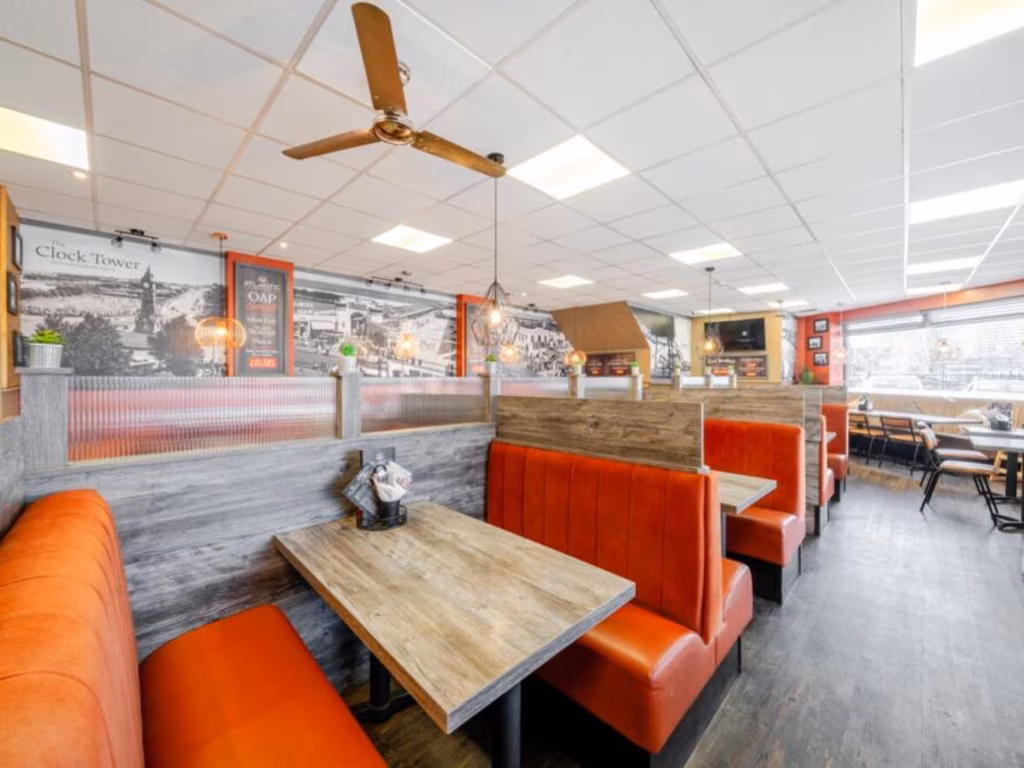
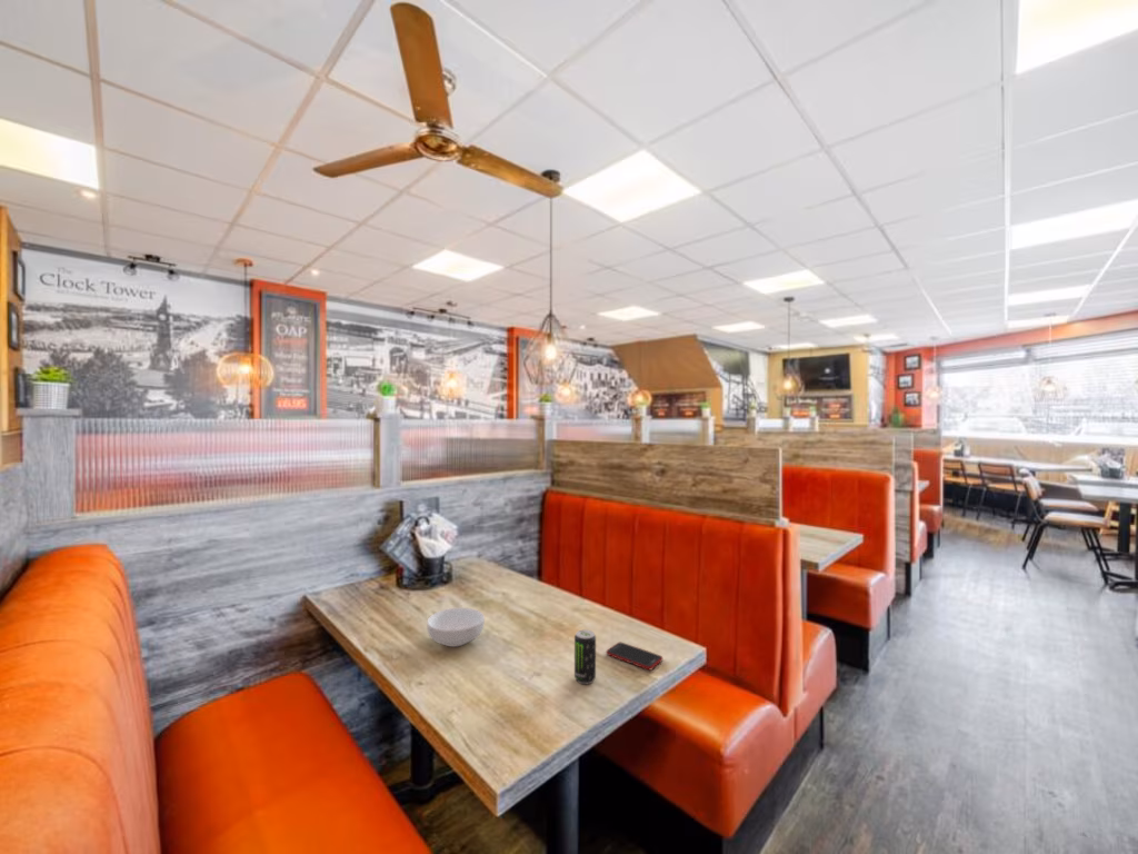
+ cereal bowl [426,606,486,648]
+ cell phone [605,642,663,671]
+ beverage can [573,628,597,685]
